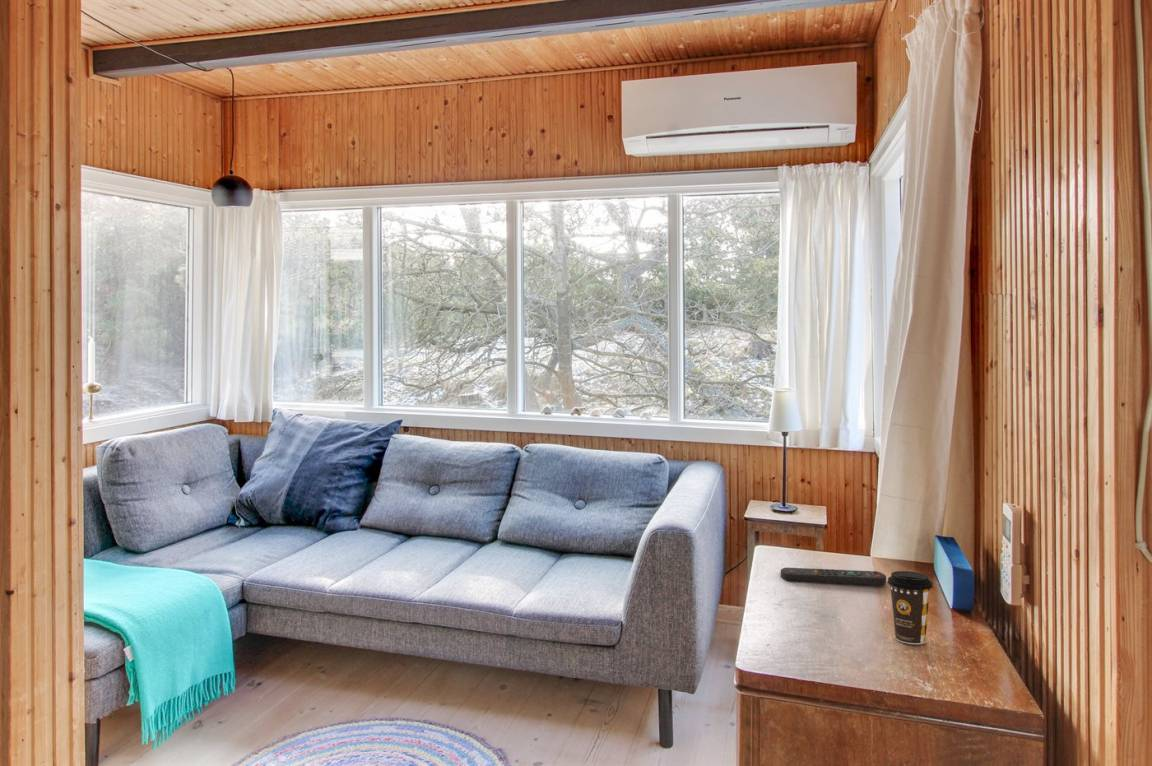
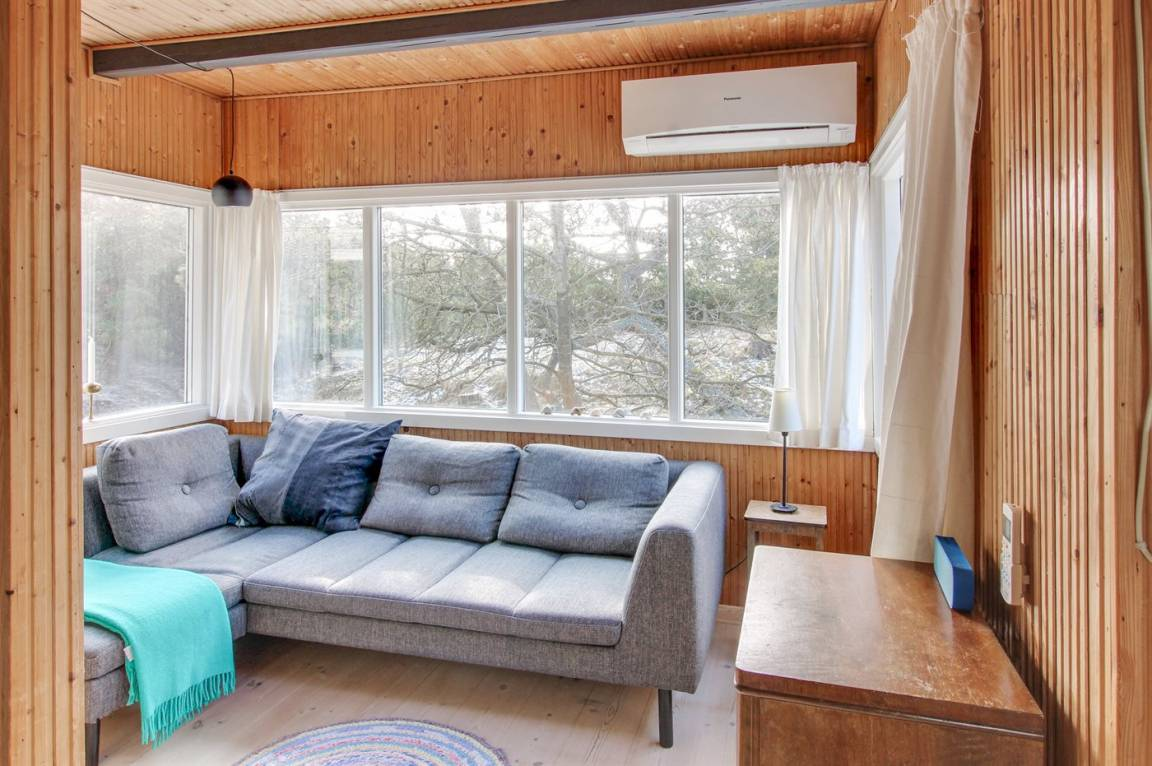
- remote control [780,567,887,586]
- coffee cup [887,570,934,645]
